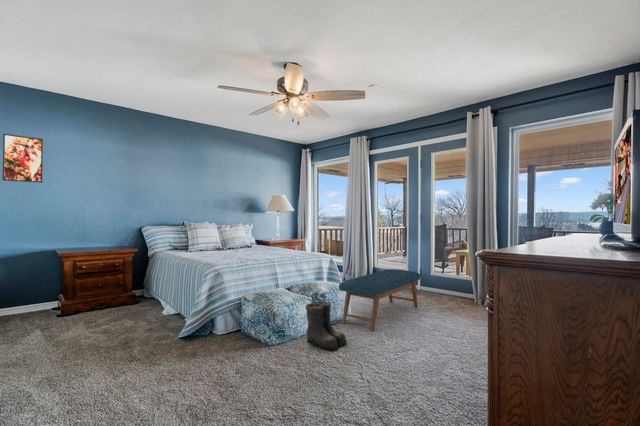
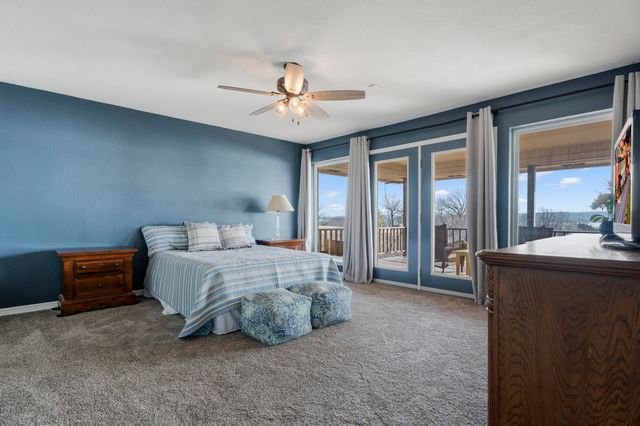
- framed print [1,133,44,184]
- bench [338,268,422,332]
- boots [304,300,349,351]
